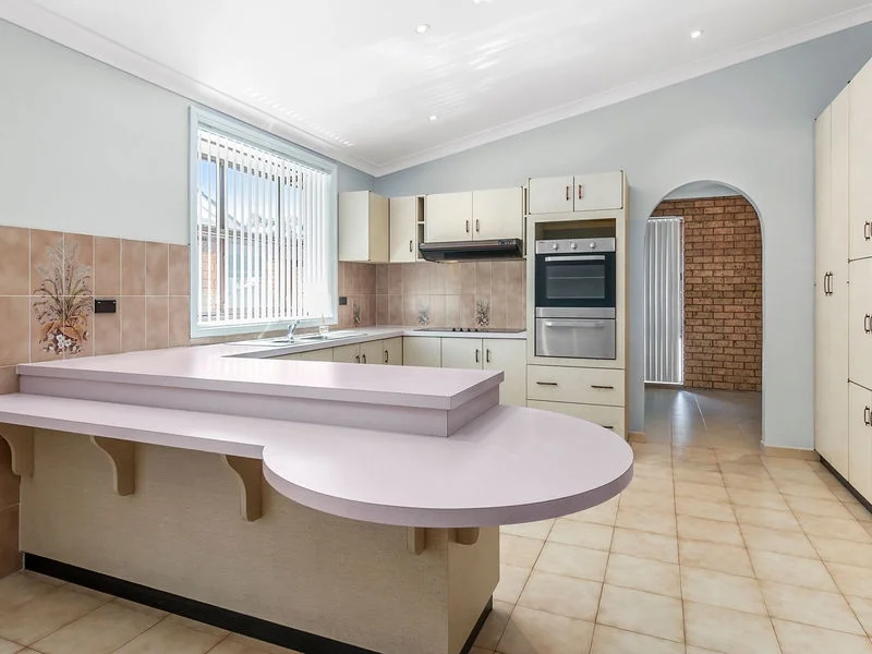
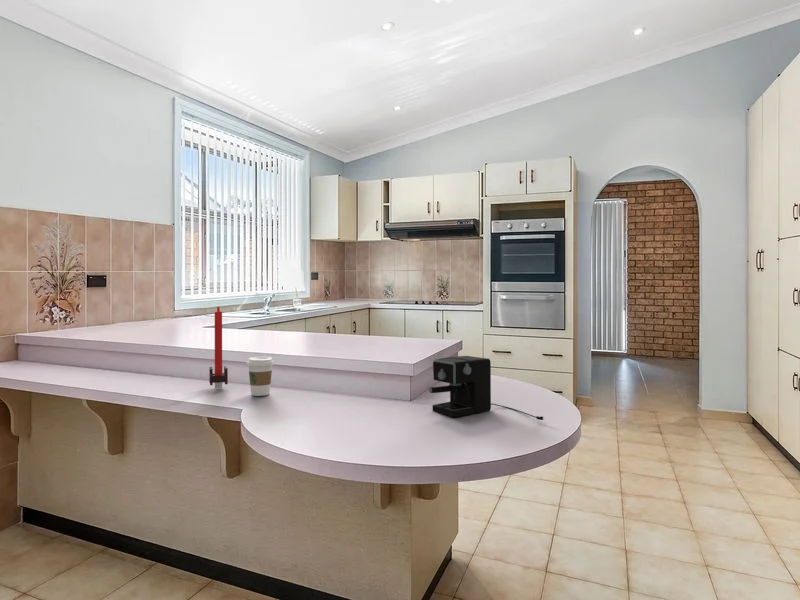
+ coffee cup [245,356,275,397]
+ coffee maker [428,355,545,421]
+ candle [208,306,229,390]
